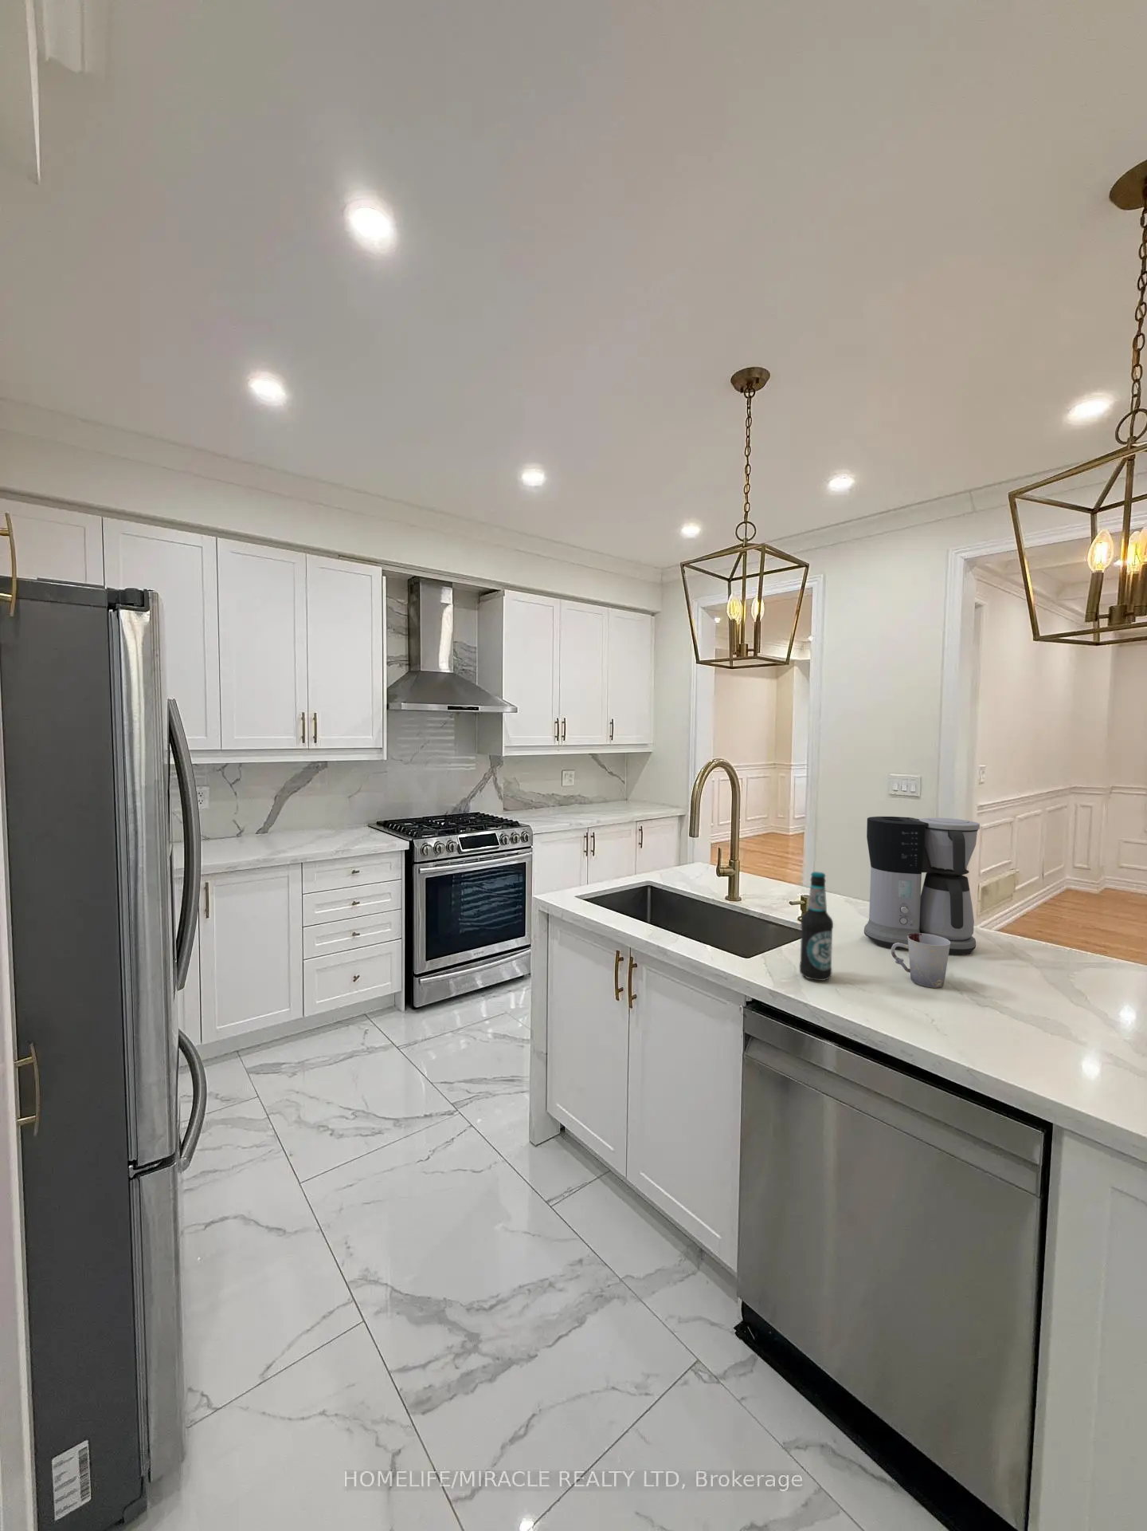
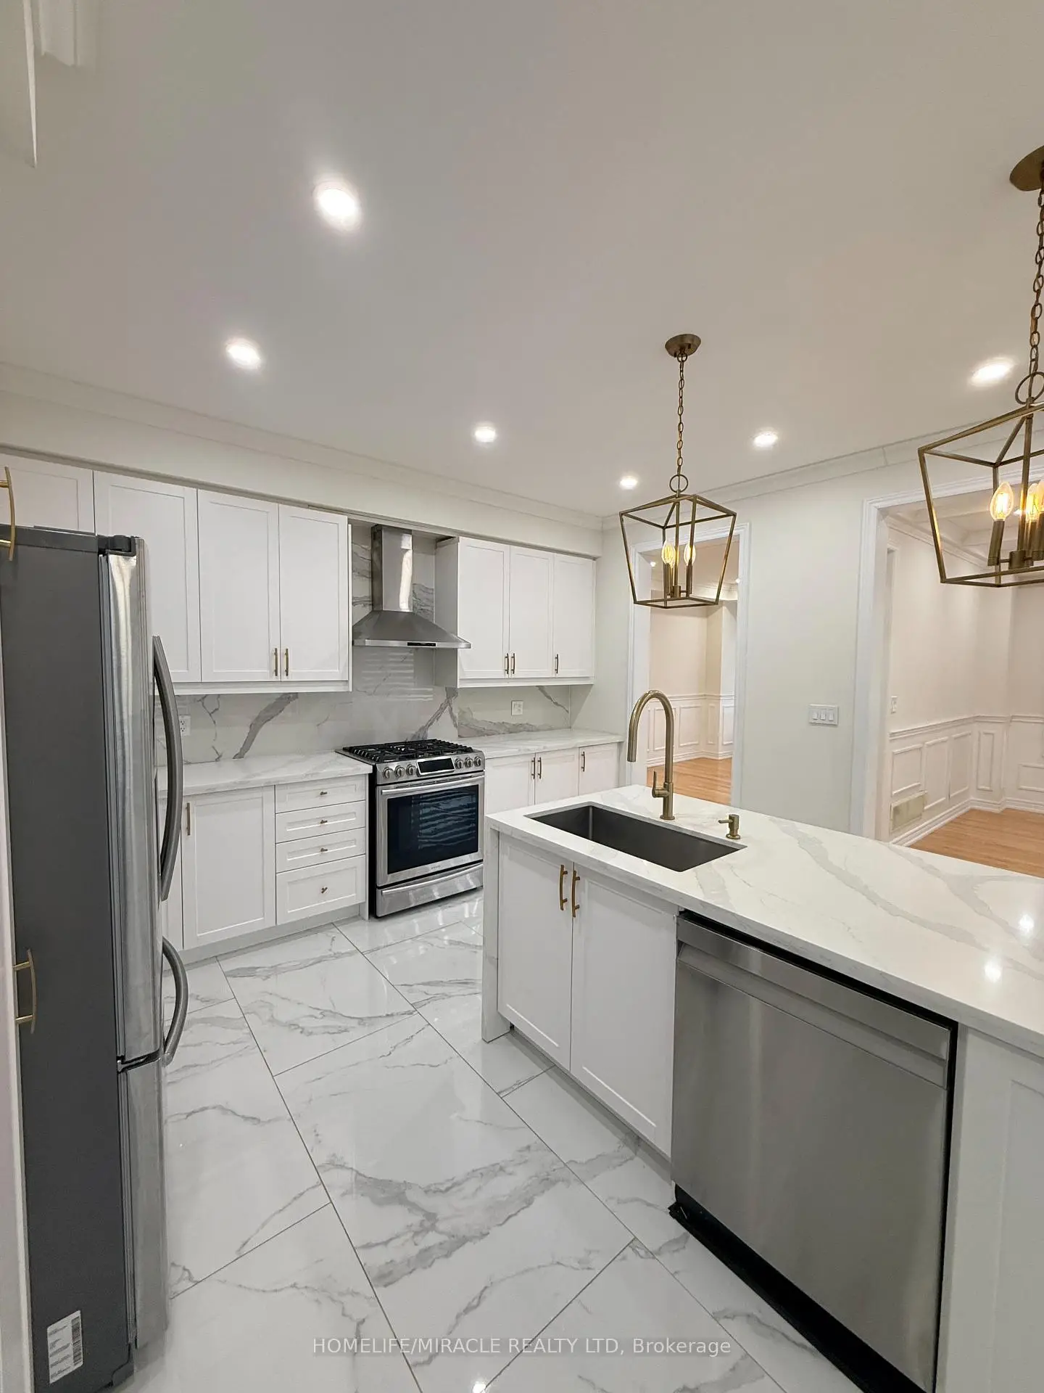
- bottle [799,870,834,981]
- cup [890,933,951,989]
- coffee maker [864,816,981,956]
